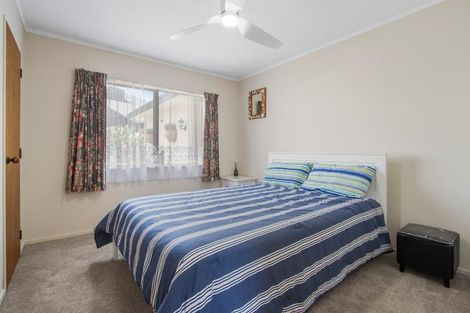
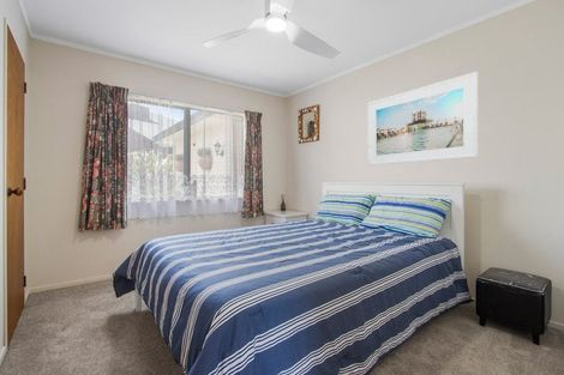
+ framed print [367,71,479,167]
